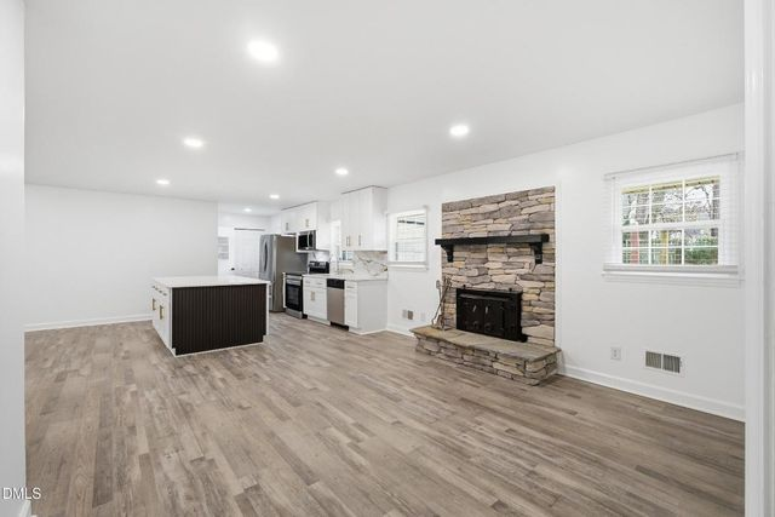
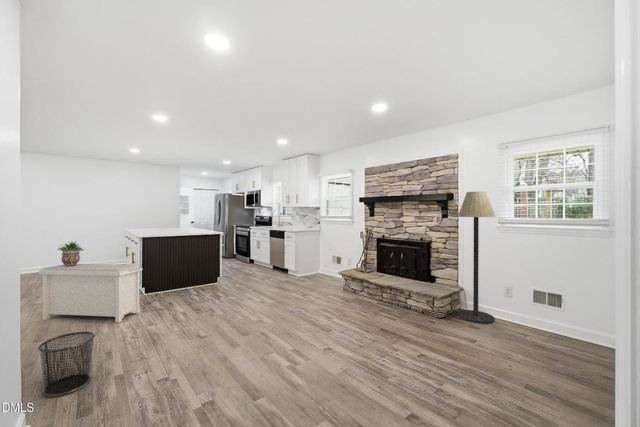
+ waste bin [37,331,96,398]
+ bench [38,263,143,324]
+ floor lamp [457,191,497,324]
+ potted plant [57,240,85,266]
